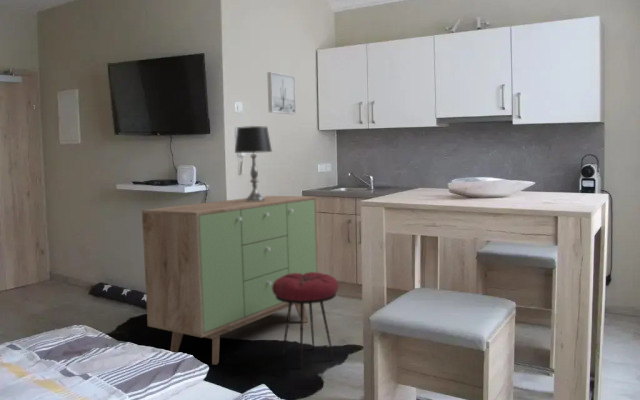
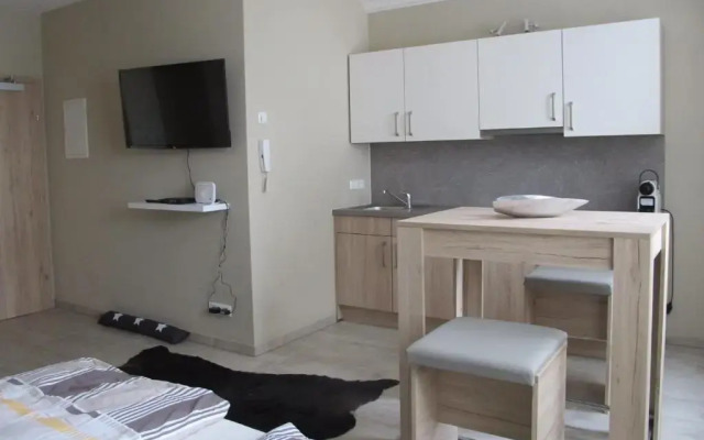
- stool [272,272,340,369]
- sideboard [141,195,319,365]
- wall art [266,71,297,115]
- table lamp [233,125,273,202]
